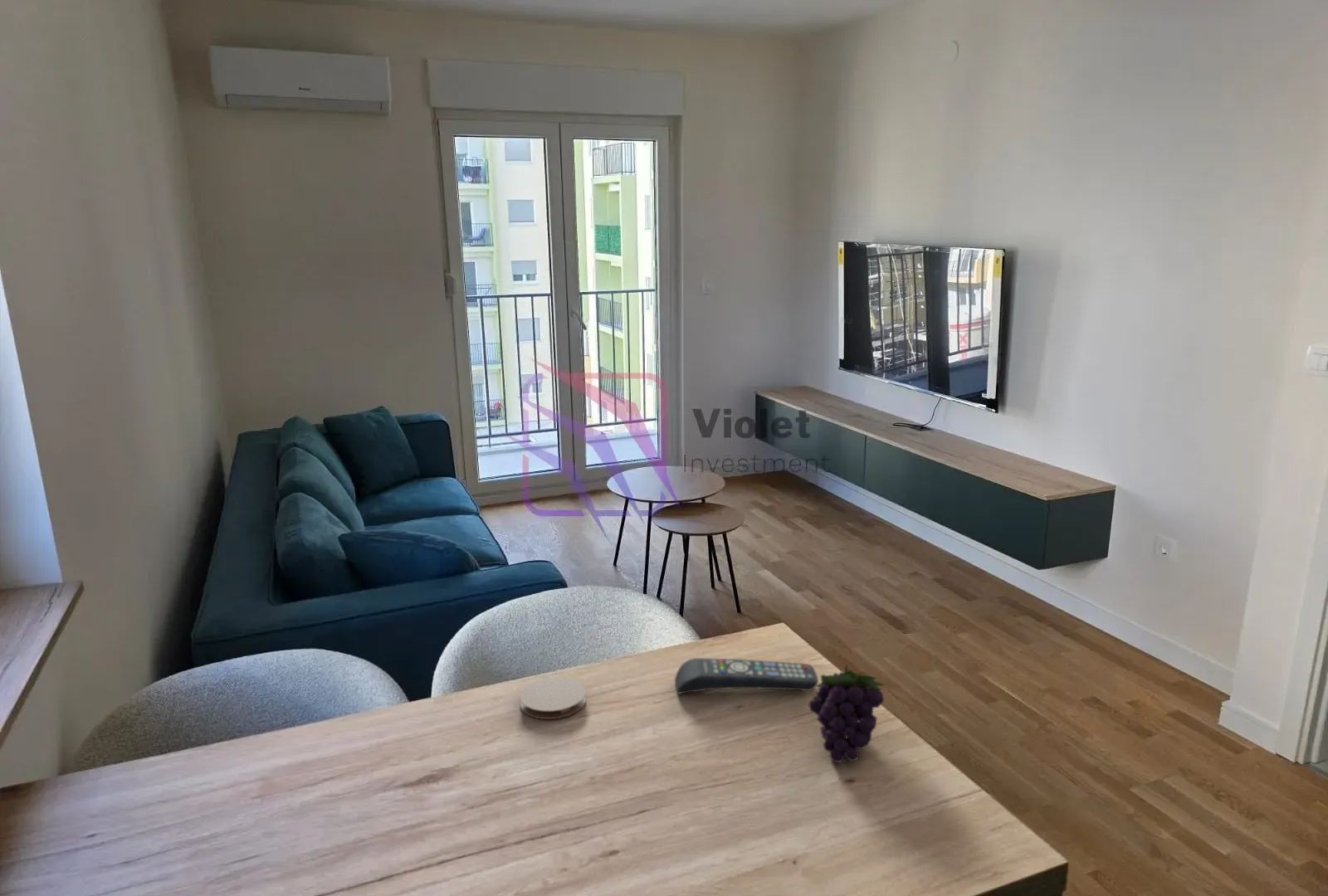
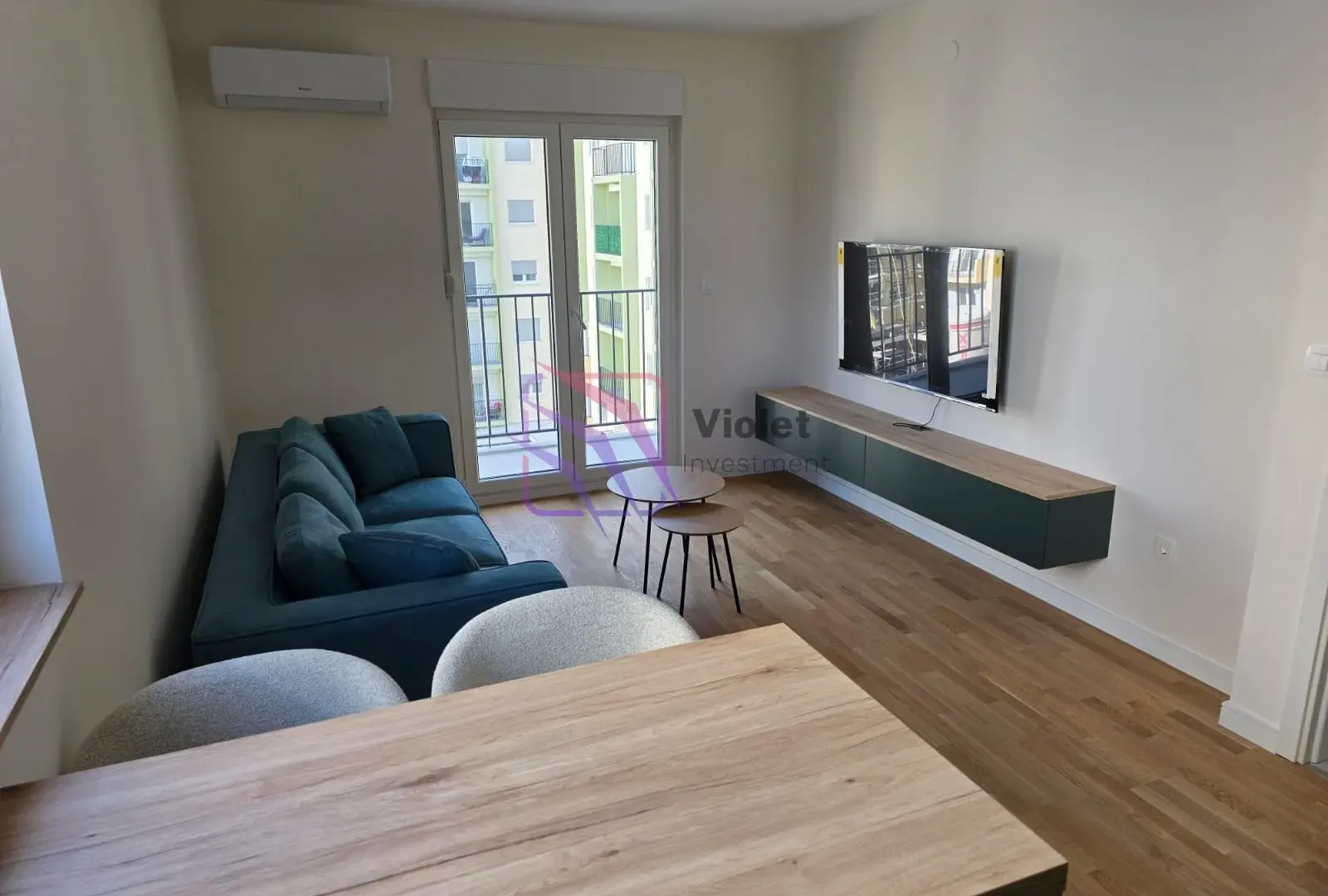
- fruit [808,665,887,763]
- remote control [674,657,819,694]
- coaster [519,676,587,720]
